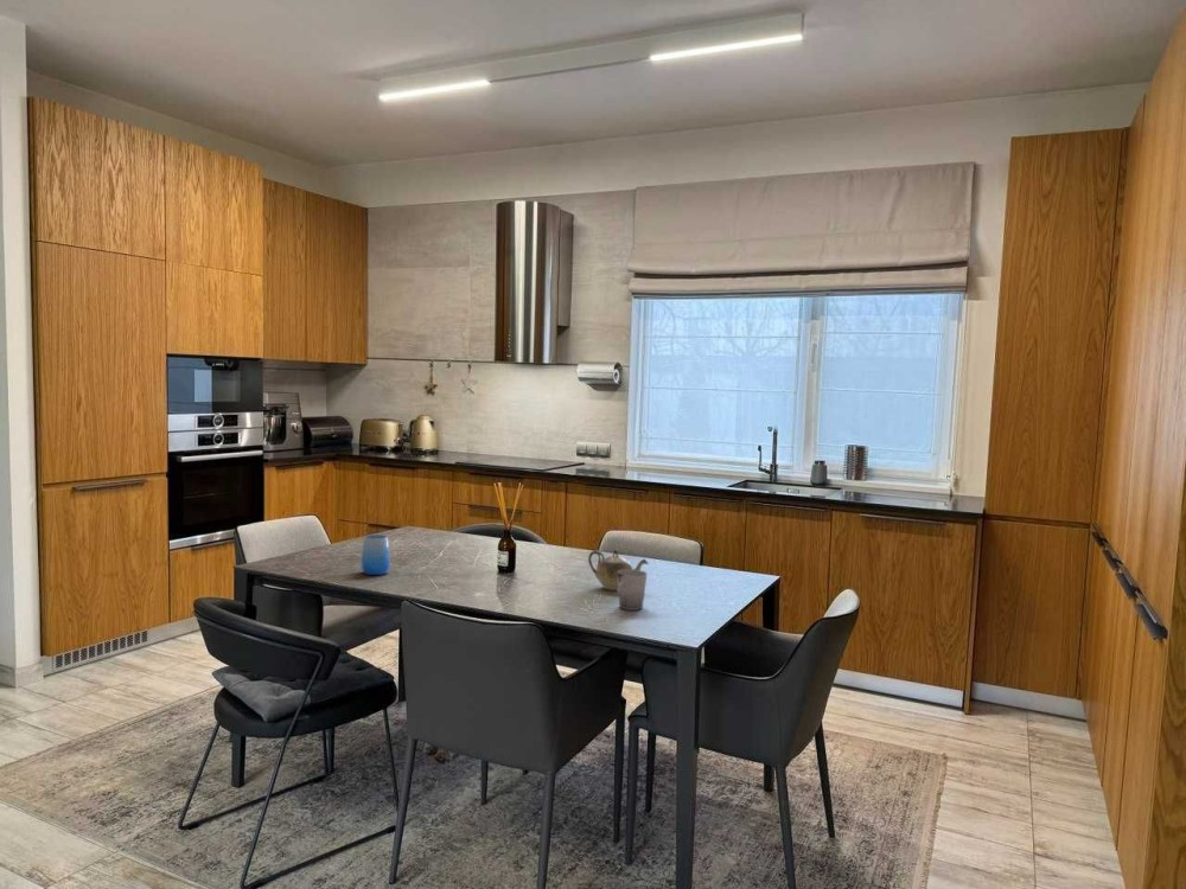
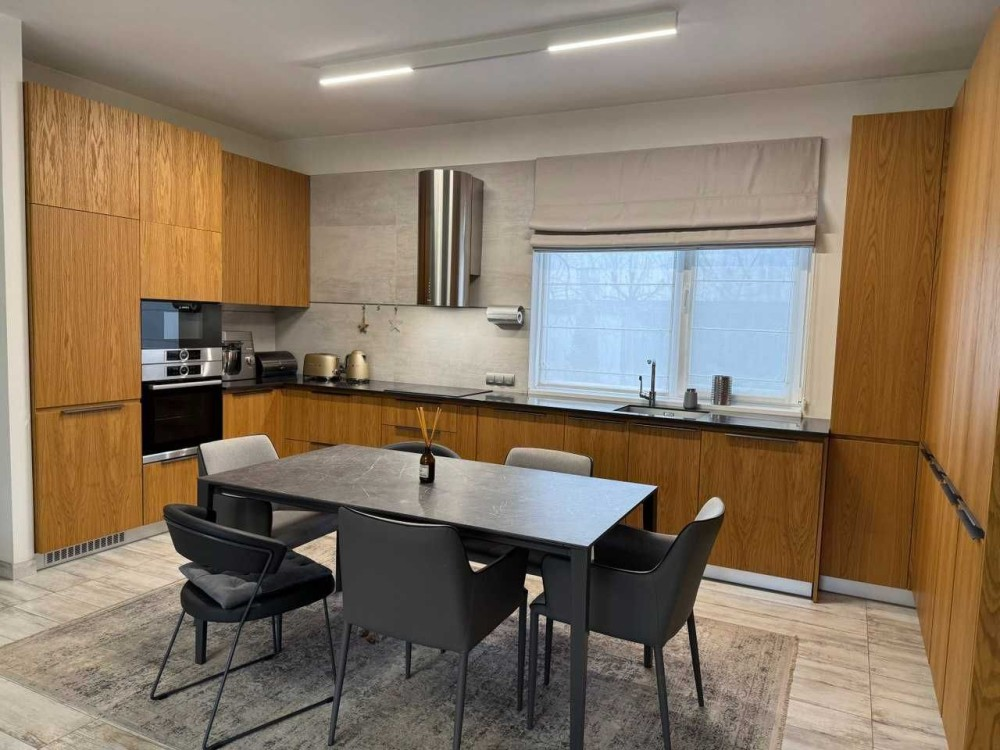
- cup [359,533,391,576]
- cup [616,569,649,612]
- teapot [587,548,650,591]
